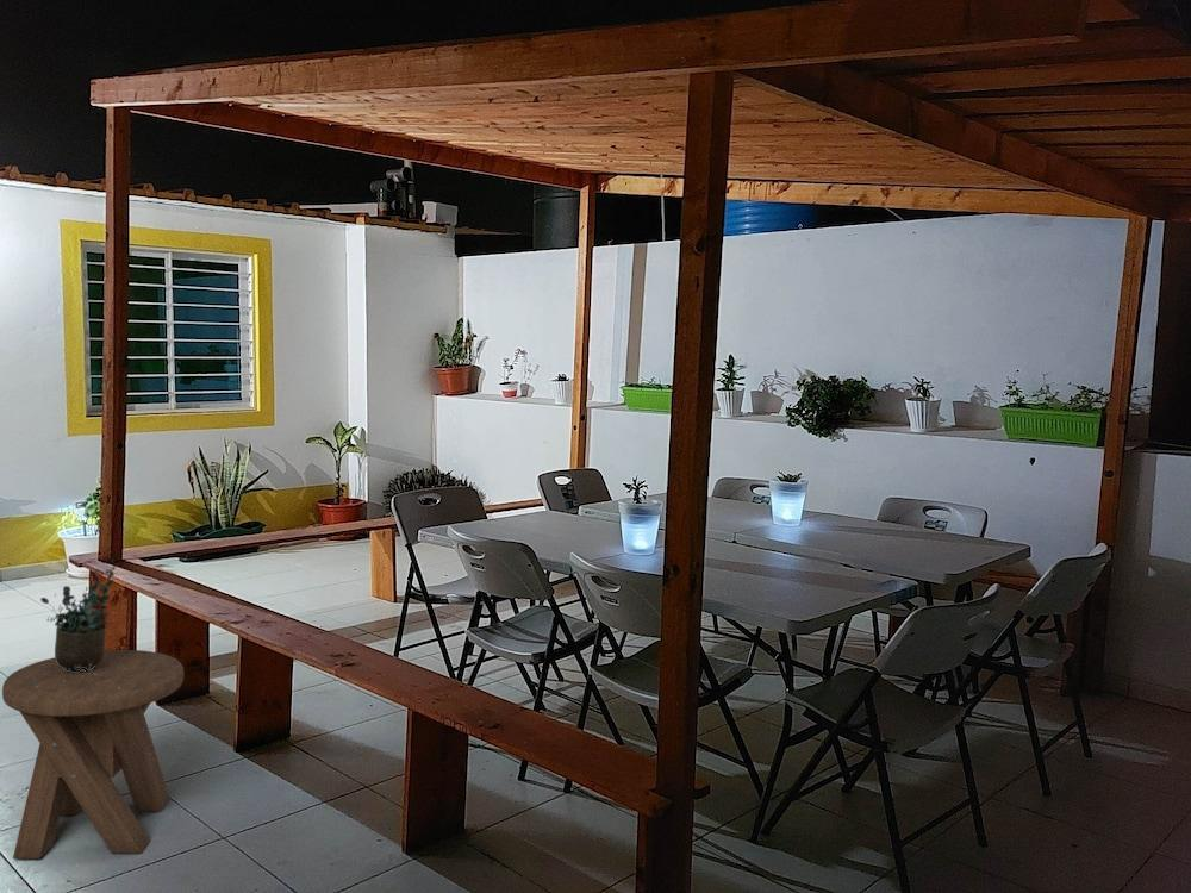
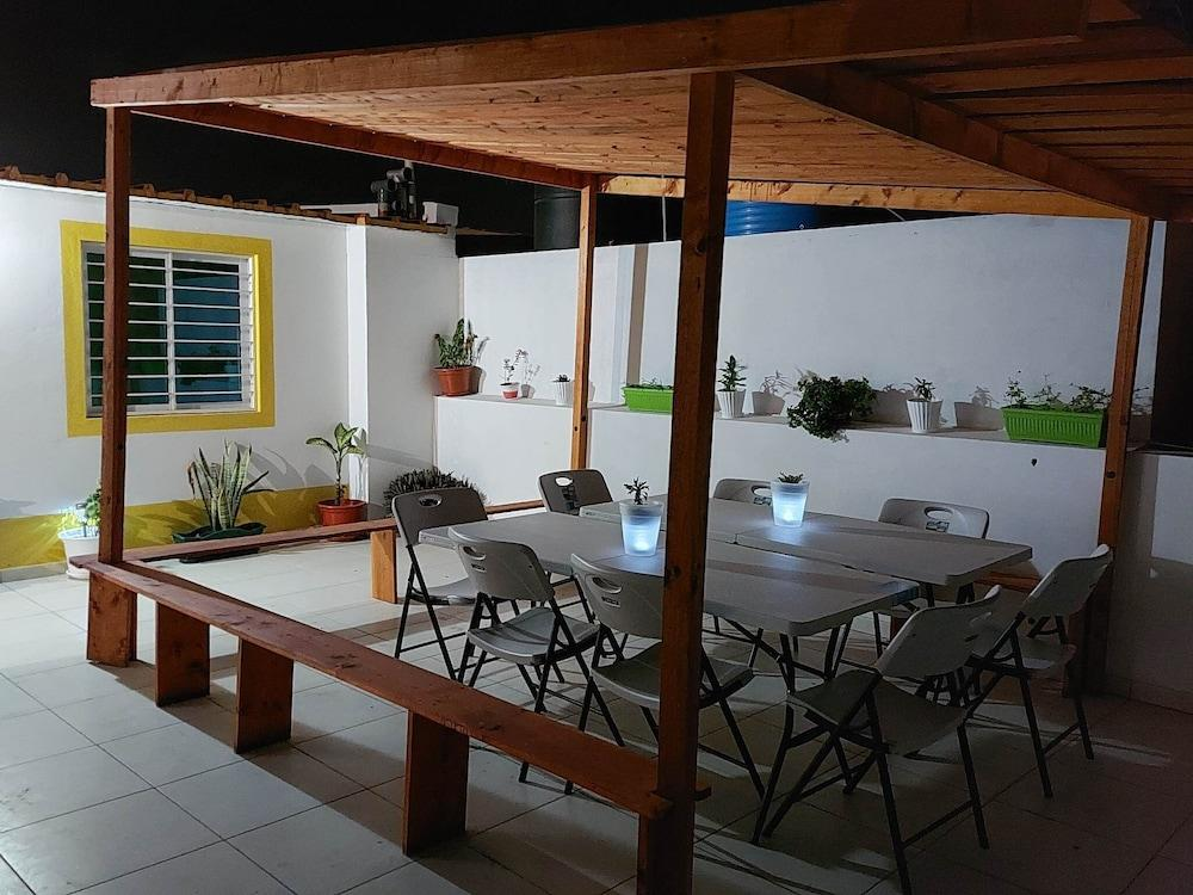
- music stool [1,649,185,860]
- potted plant [39,556,117,673]
